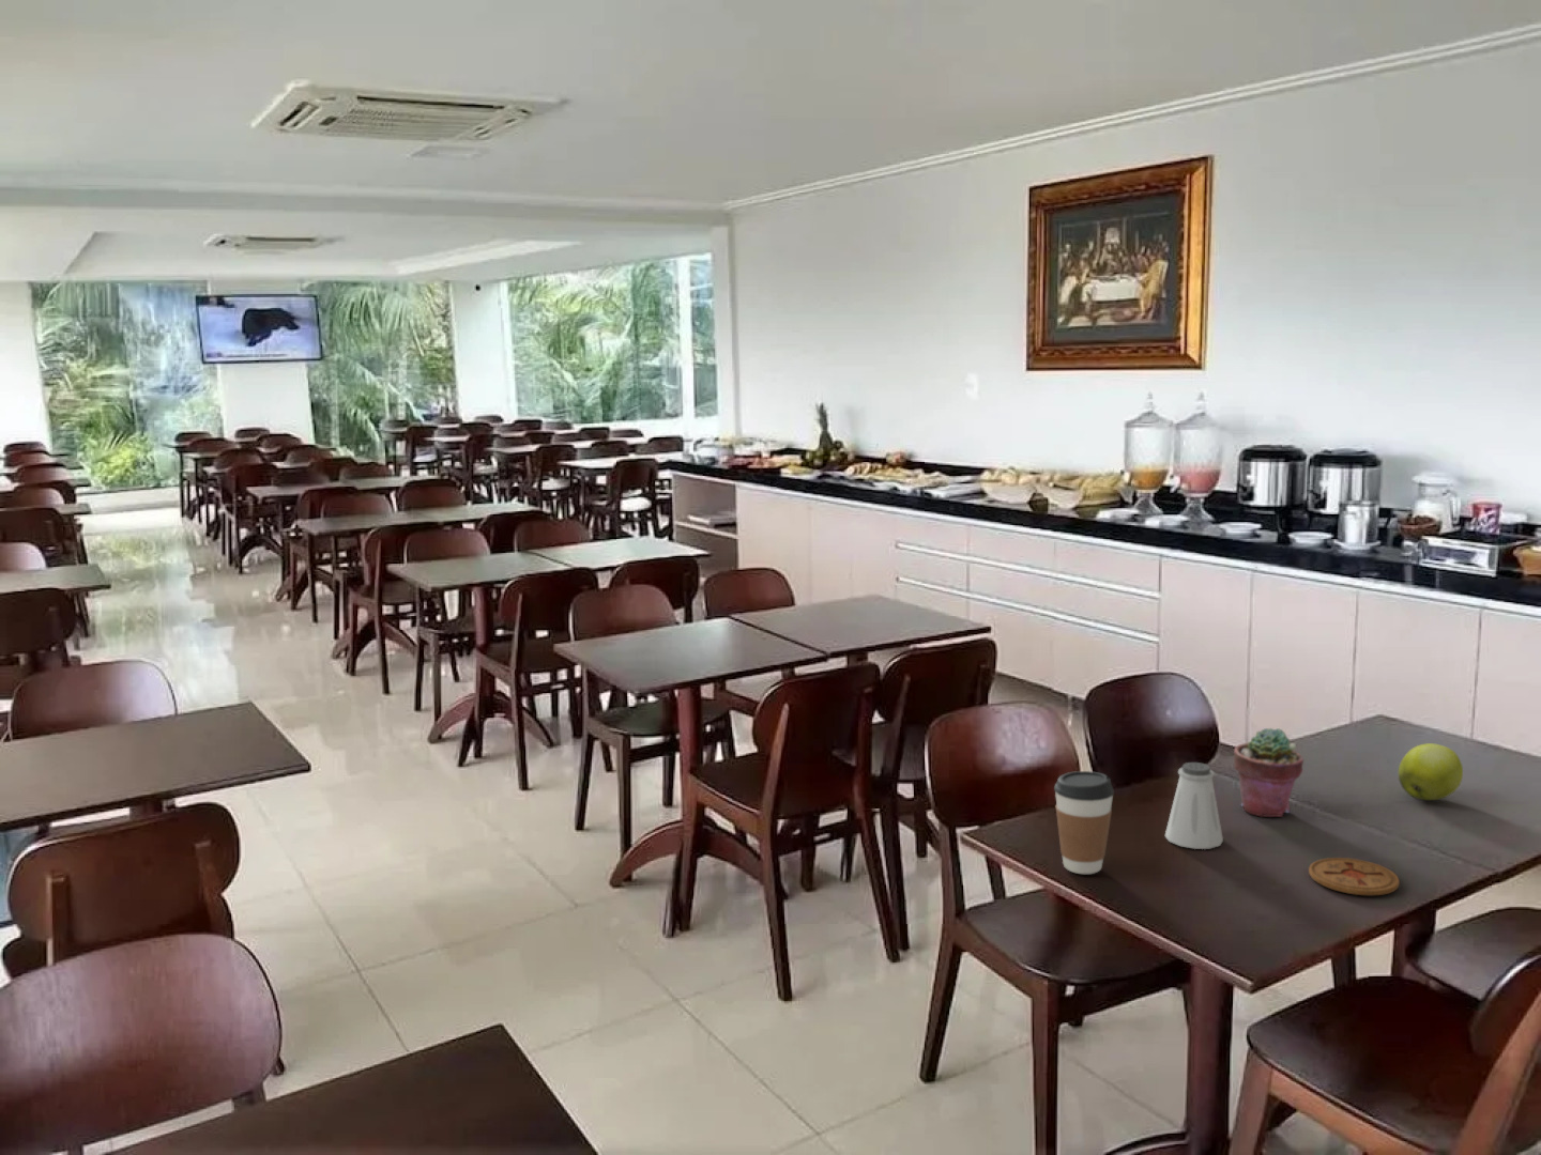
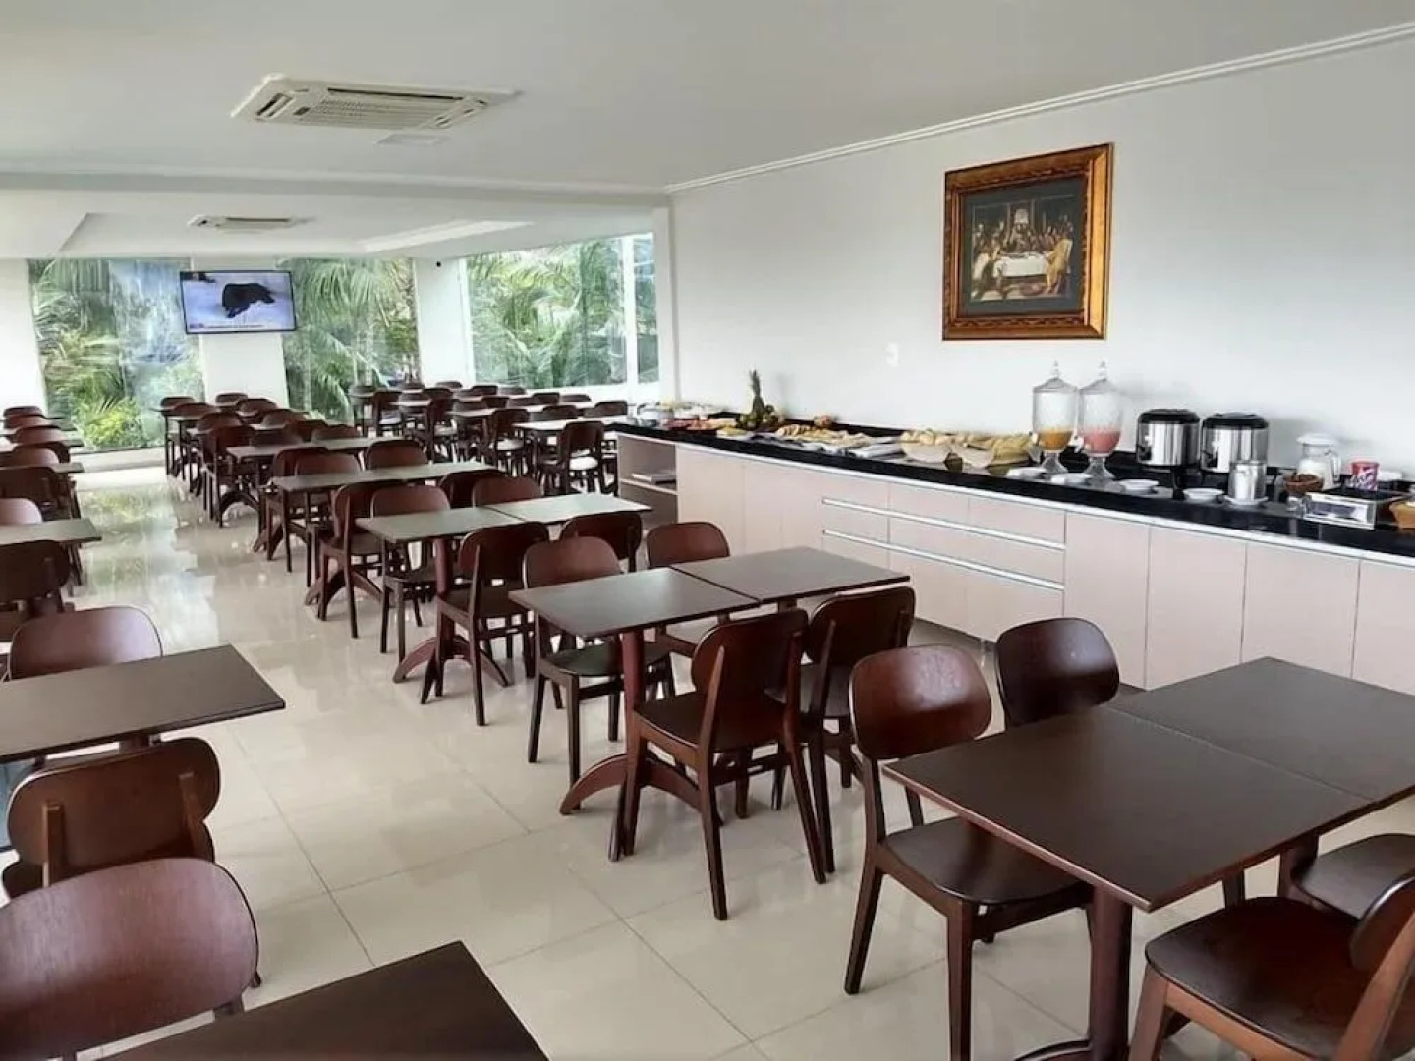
- saltshaker [1165,762,1224,850]
- coaster [1308,857,1400,897]
- apple [1398,742,1465,801]
- coffee cup [1053,770,1115,875]
- potted succulent [1233,727,1304,818]
